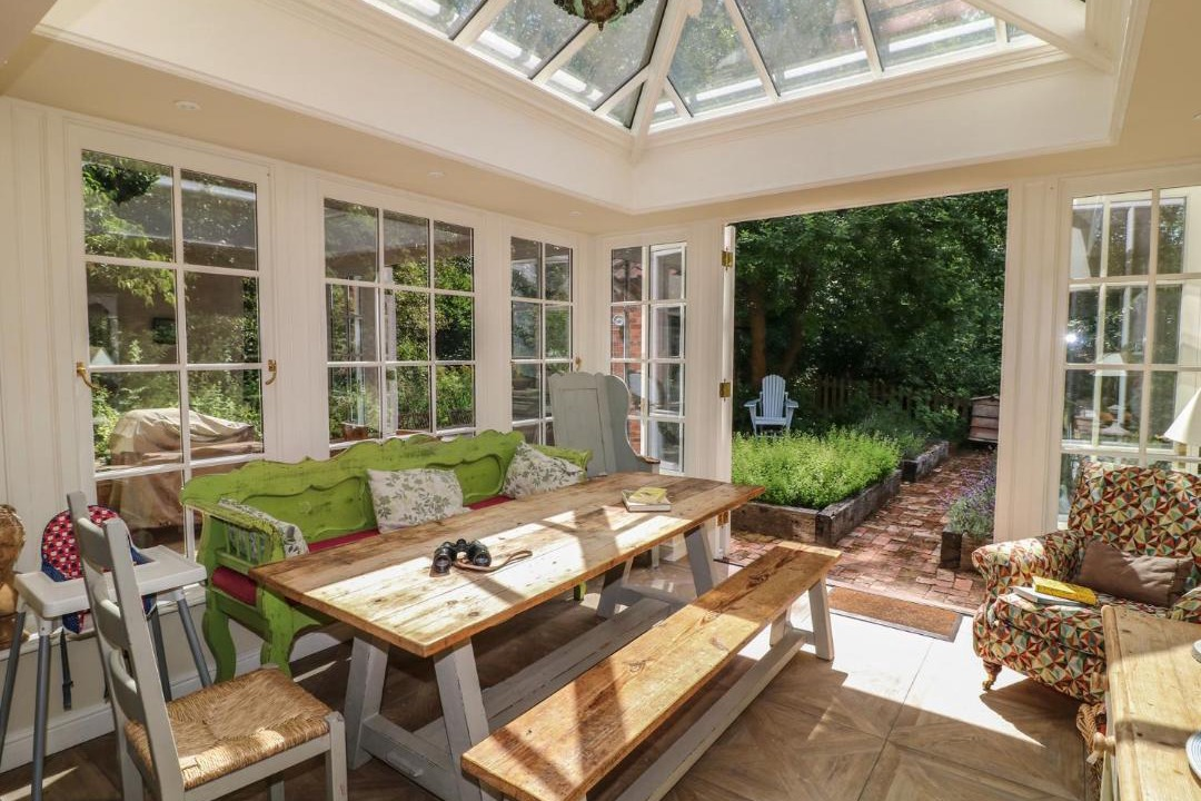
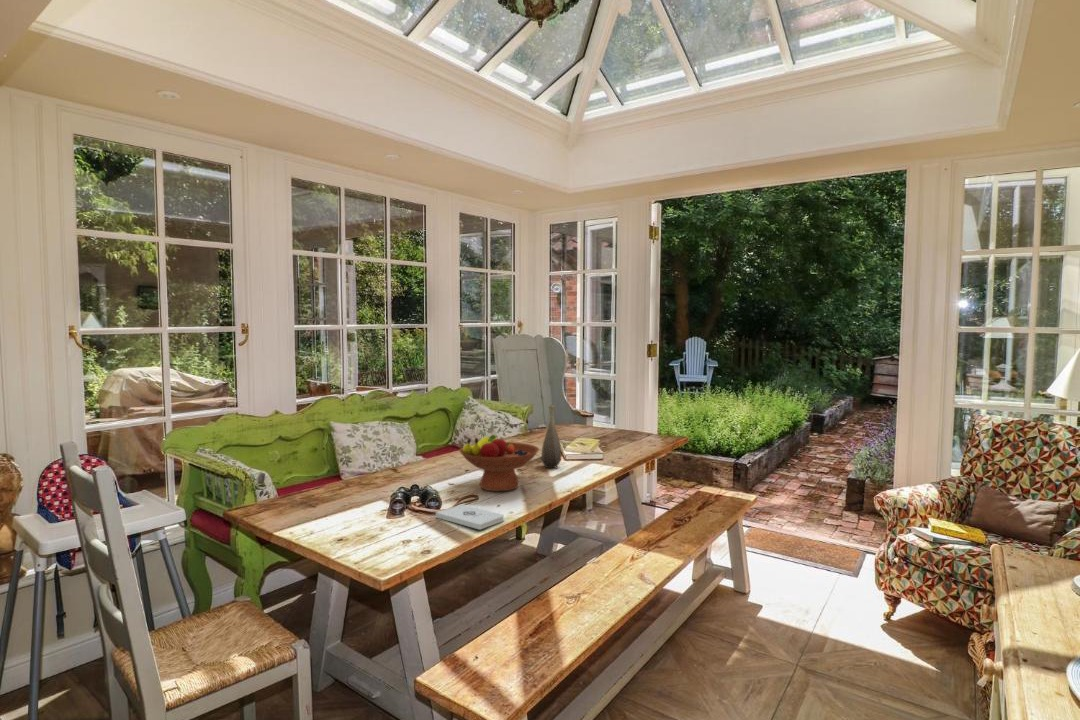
+ bottle [540,404,562,469]
+ fruit bowl [458,434,540,492]
+ notepad [435,504,505,531]
